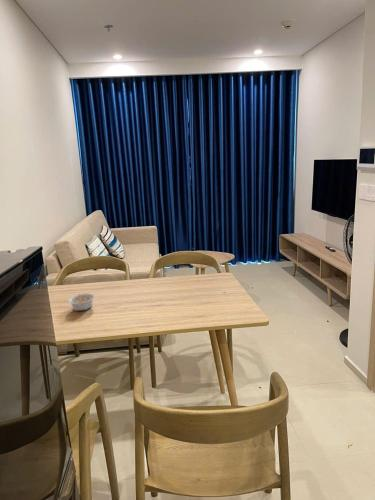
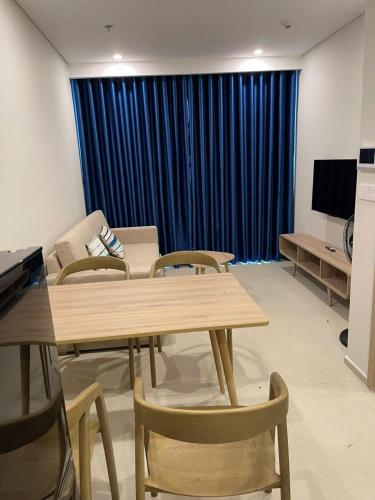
- legume [64,292,96,312]
